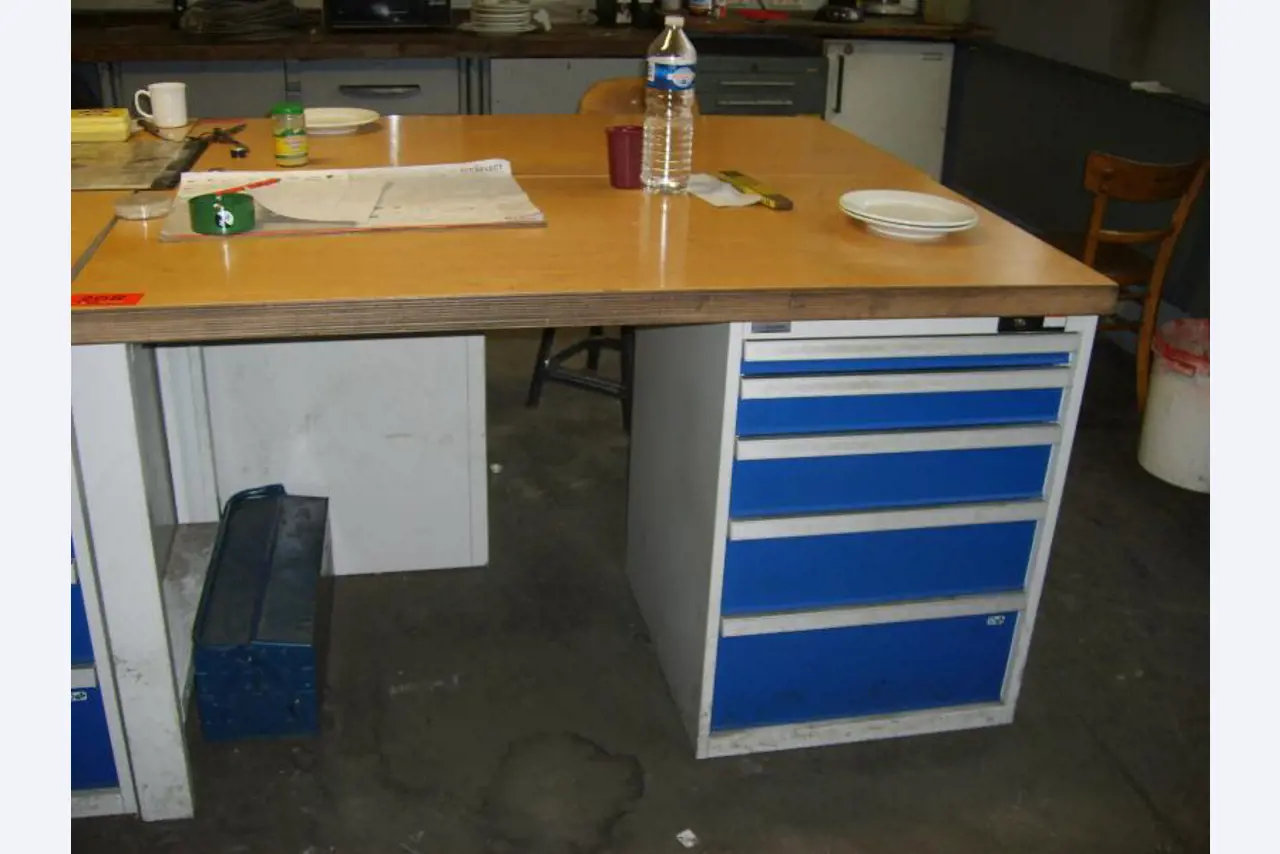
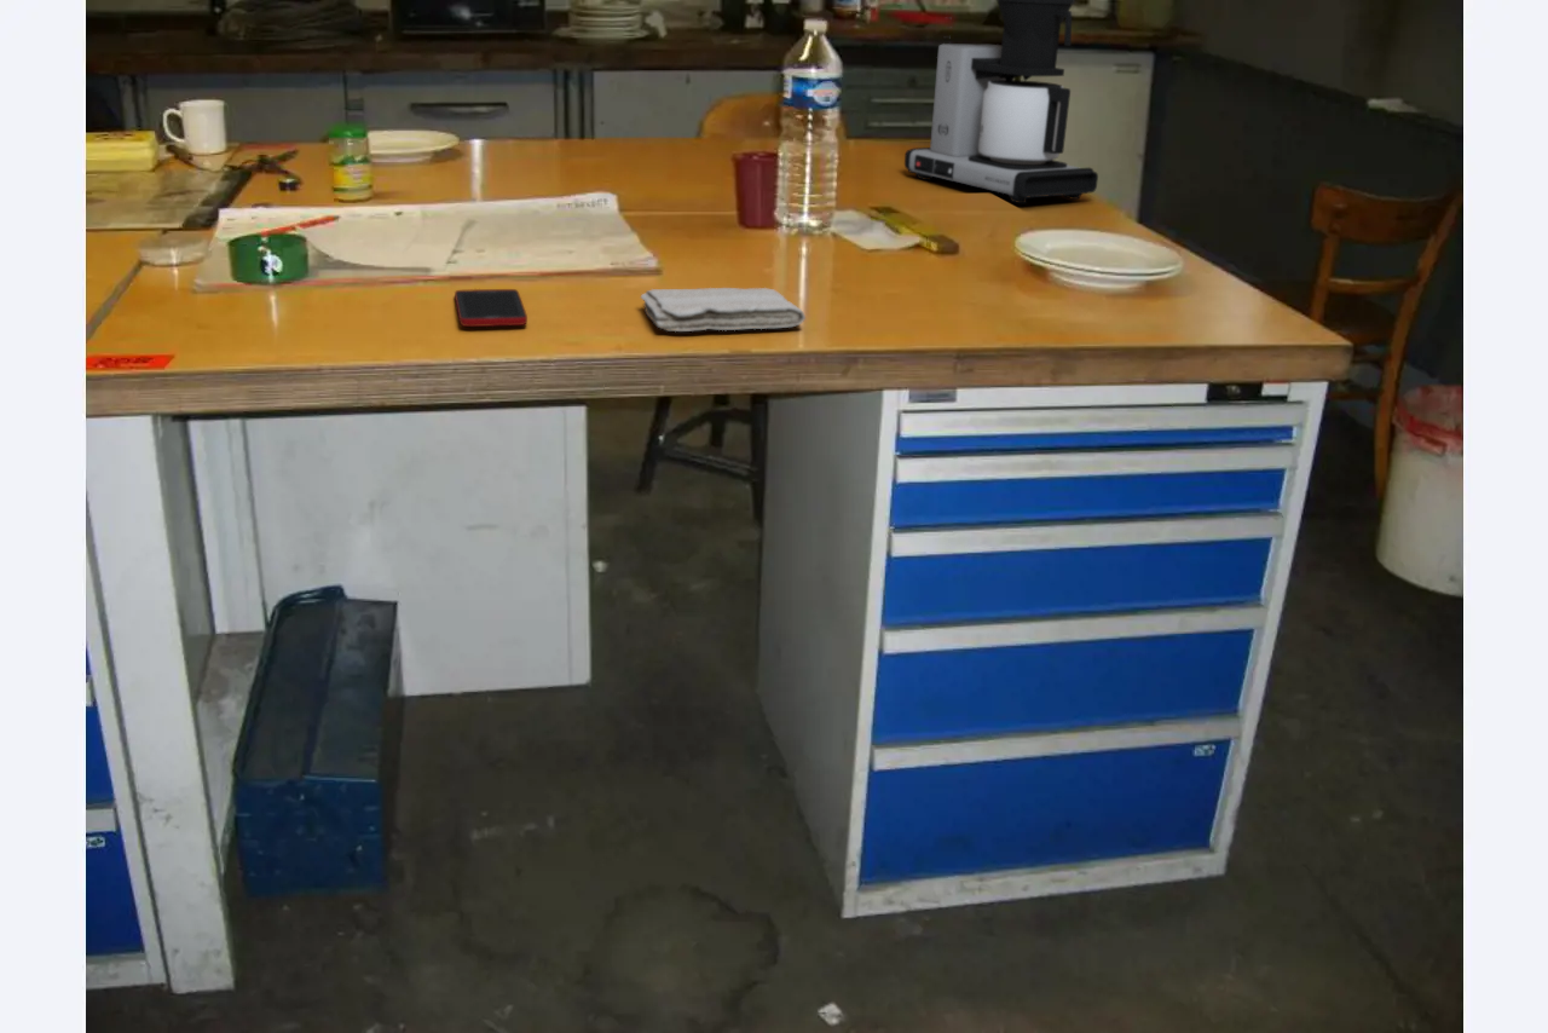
+ cell phone [454,288,528,328]
+ washcloth [640,287,807,333]
+ coffee maker [903,0,1099,204]
